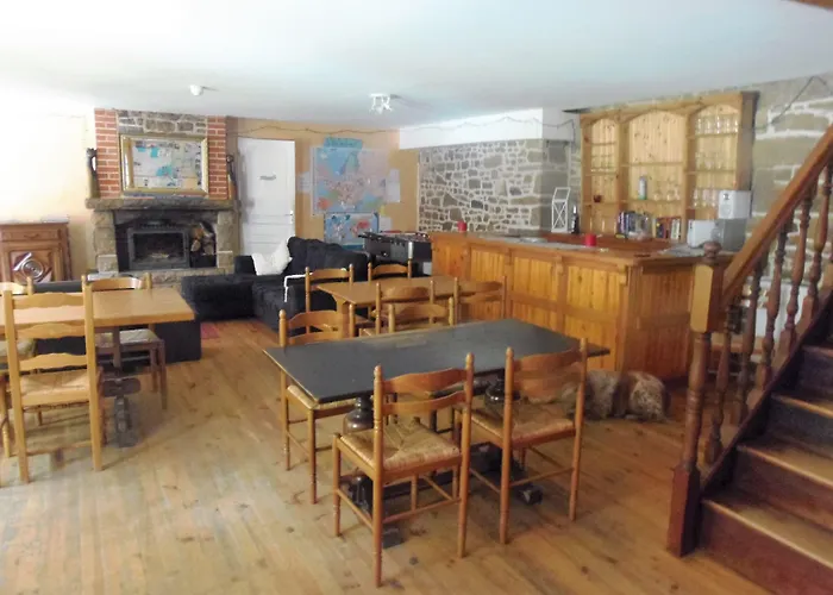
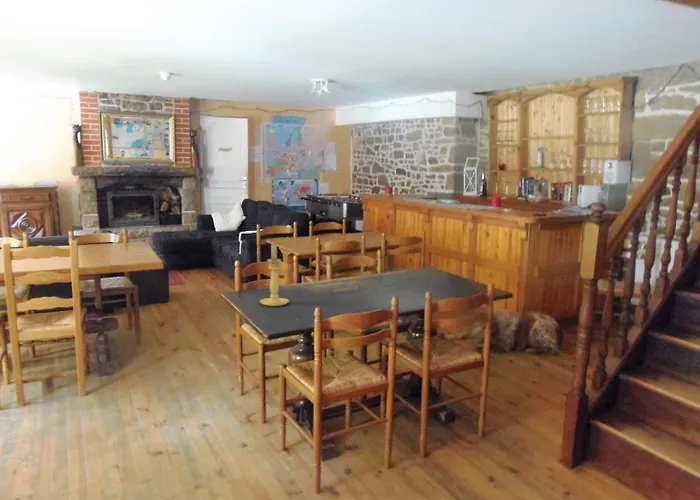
+ candle holder [259,242,290,307]
